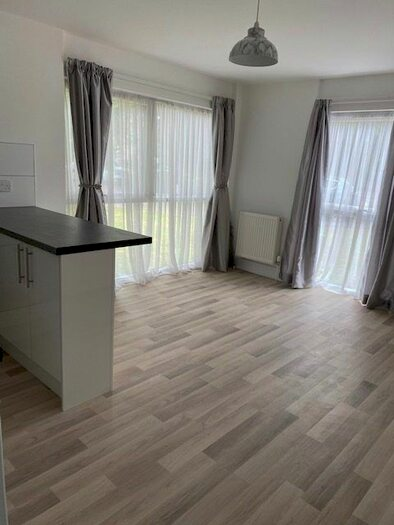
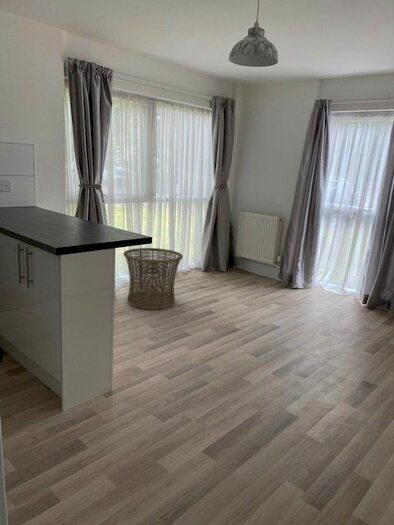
+ basket [123,247,184,311]
